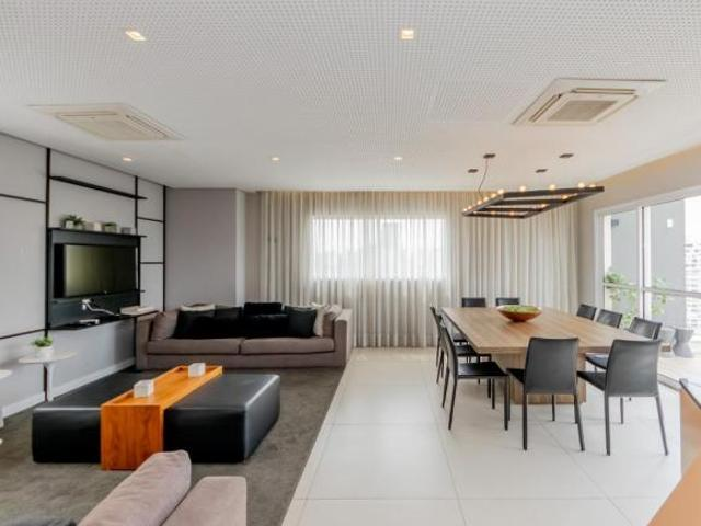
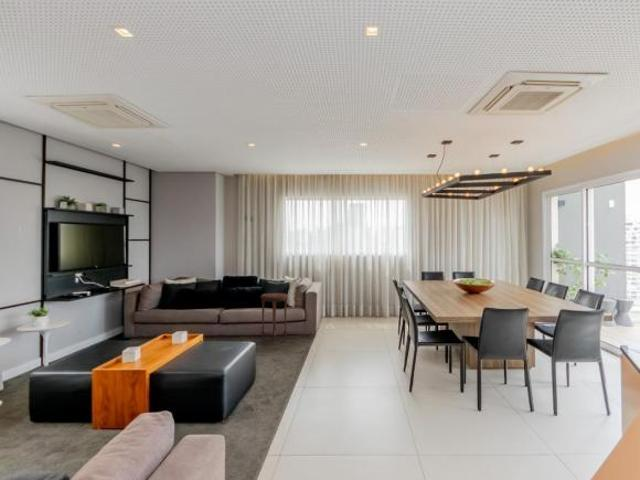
+ side table [259,292,289,345]
